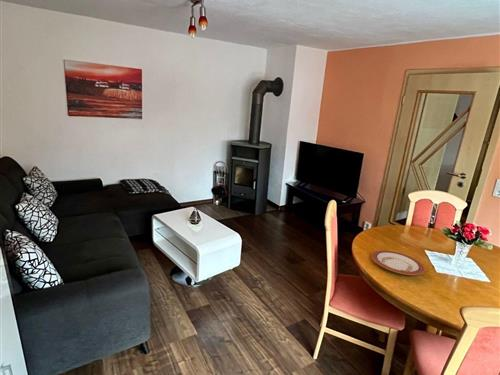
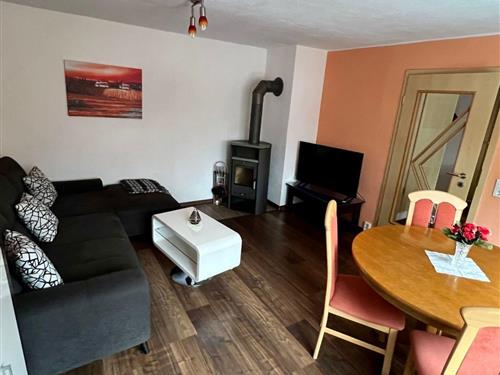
- plate [371,249,426,276]
